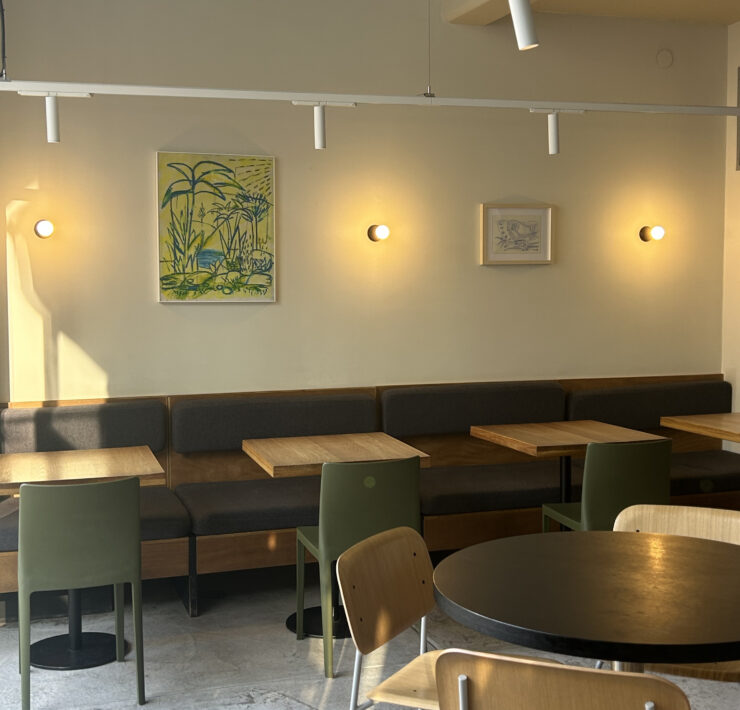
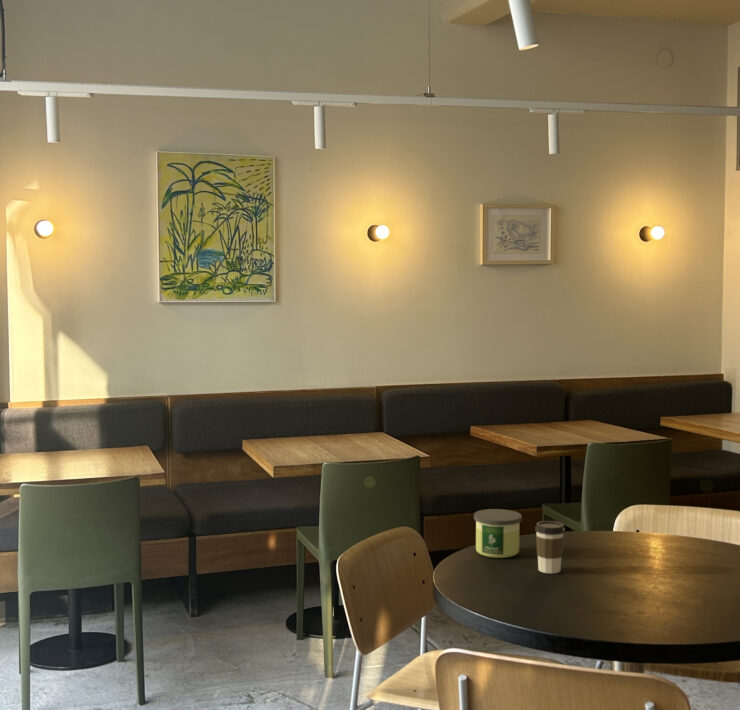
+ coffee cup [534,520,566,575]
+ candle [473,508,523,559]
